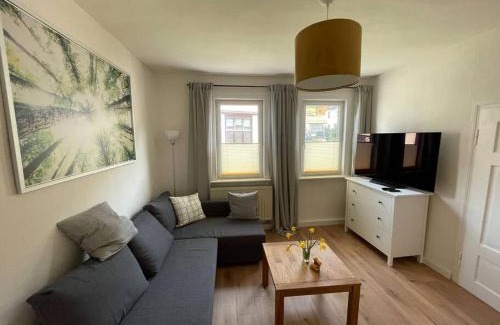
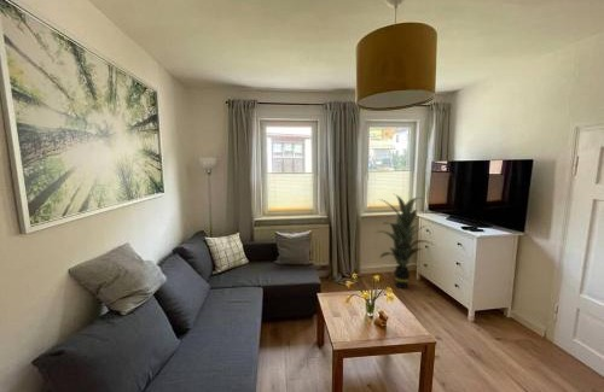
+ indoor plant [374,193,435,289]
